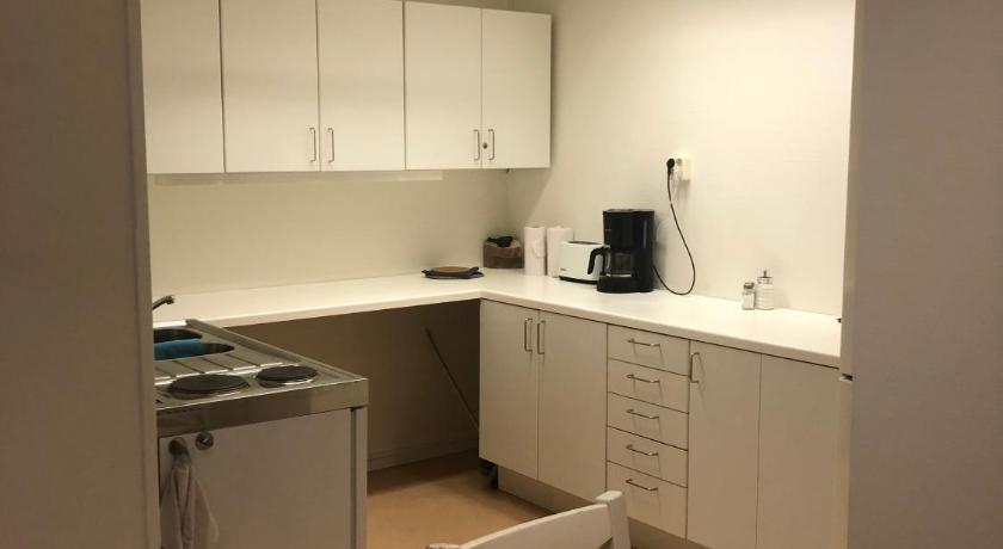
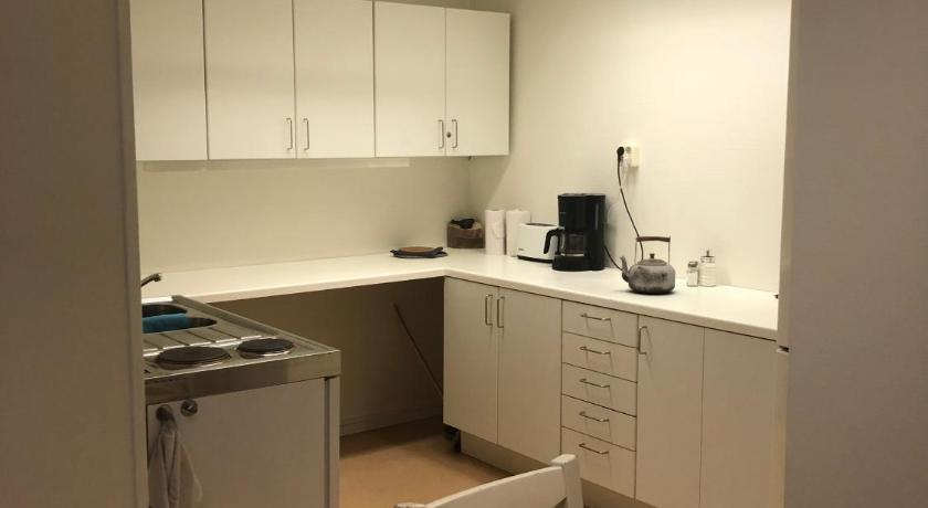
+ kettle [618,235,676,295]
